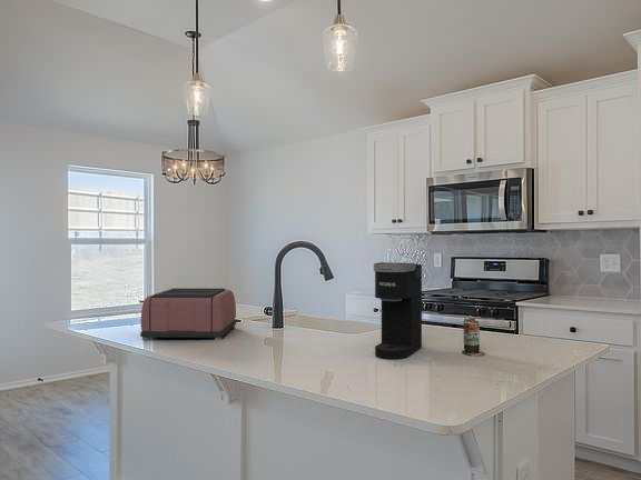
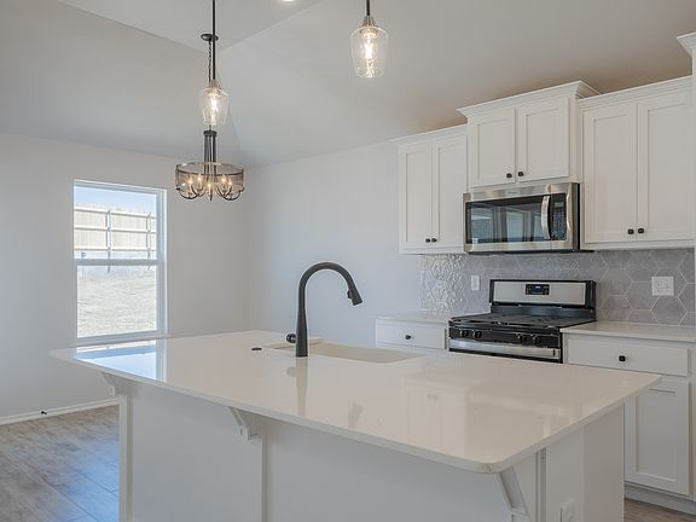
- toaster [138,287,237,341]
- coffee maker [373,261,423,361]
- can [461,318,486,357]
